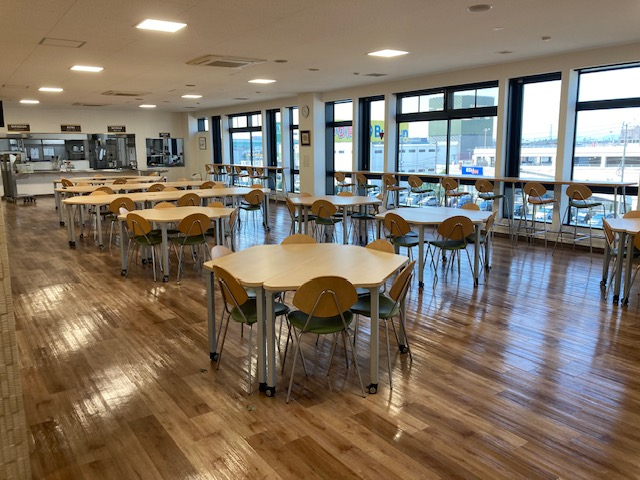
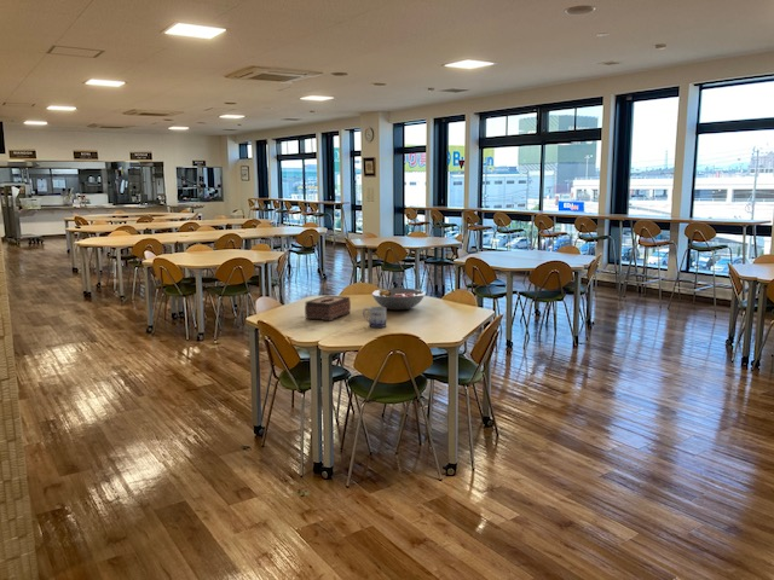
+ fruit bowl [370,288,427,311]
+ tissue box [304,295,352,323]
+ mug [362,306,388,329]
